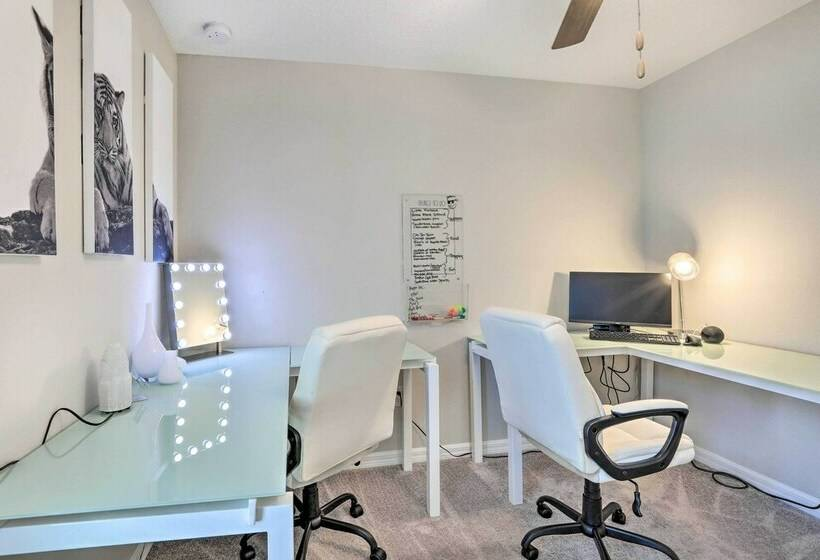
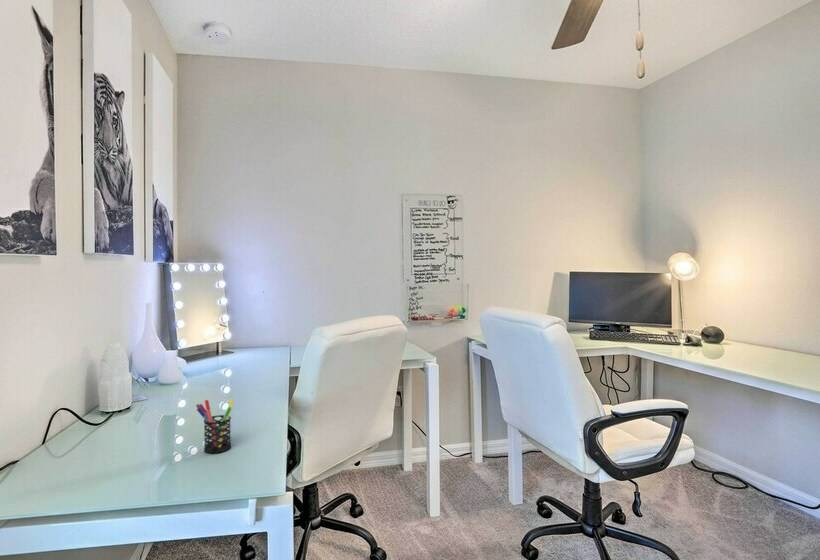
+ pen holder [195,398,235,454]
